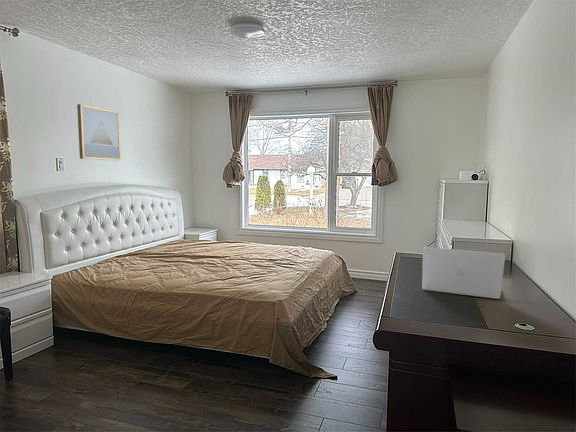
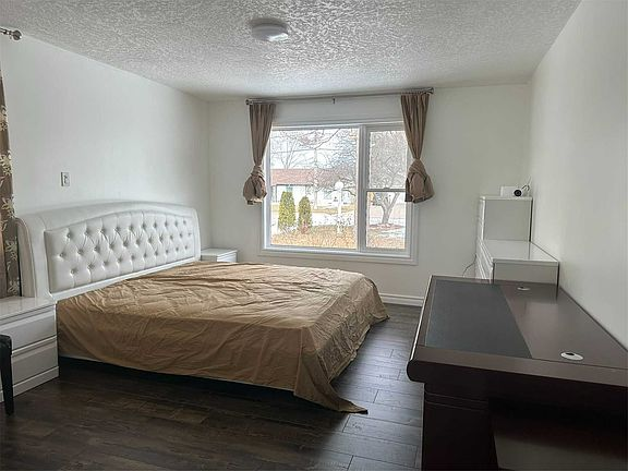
- wall art [76,103,122,161]
- laptop [421,246,506,300]
